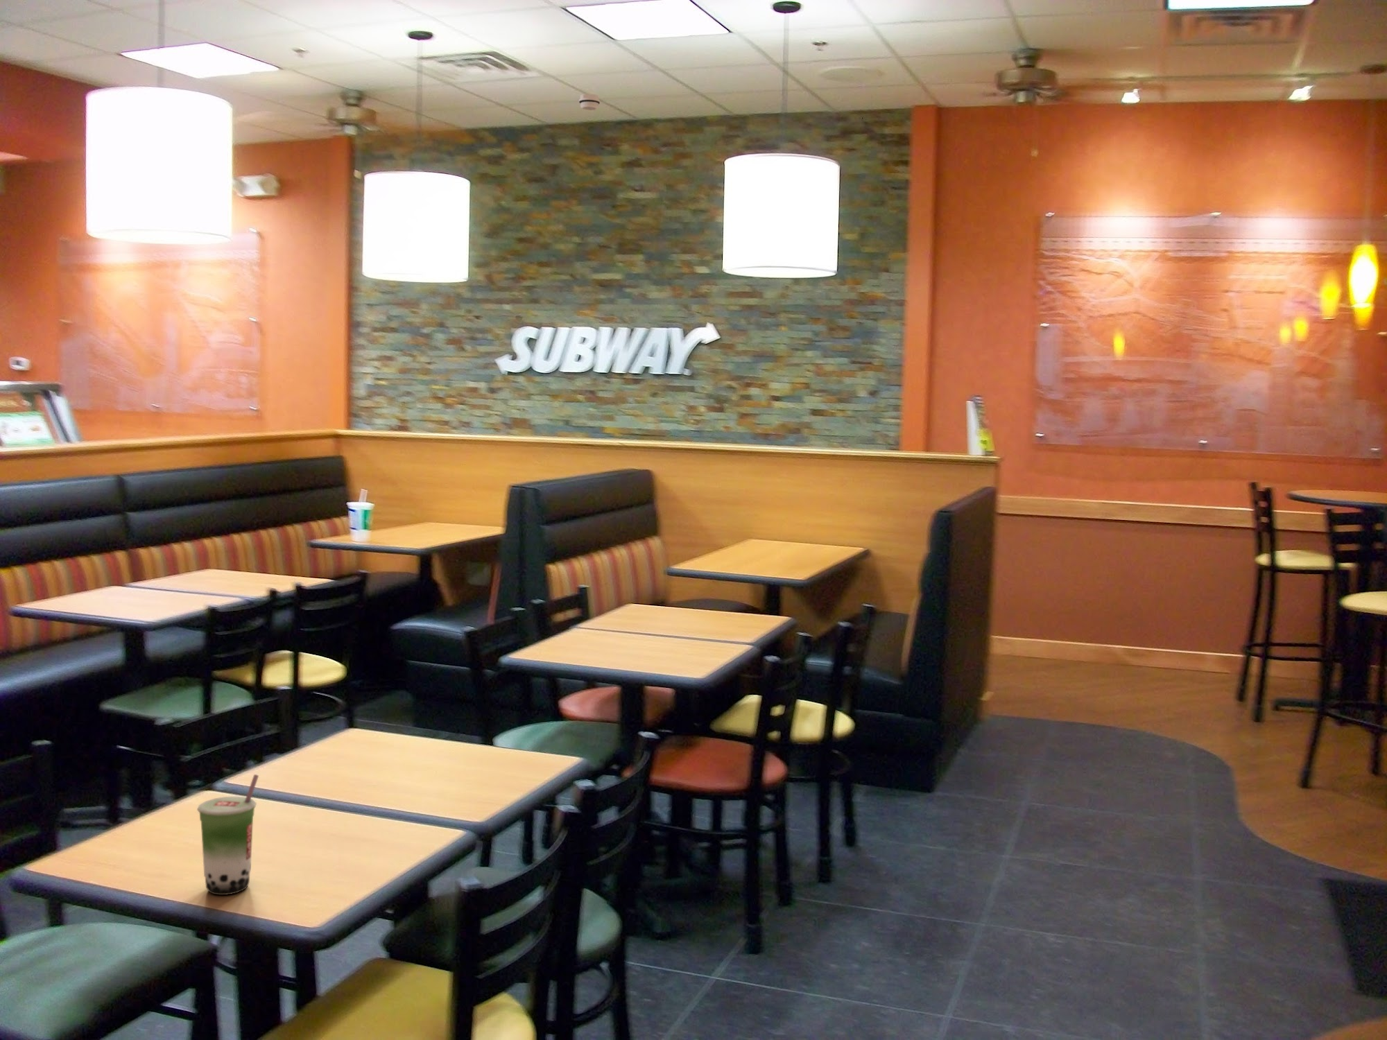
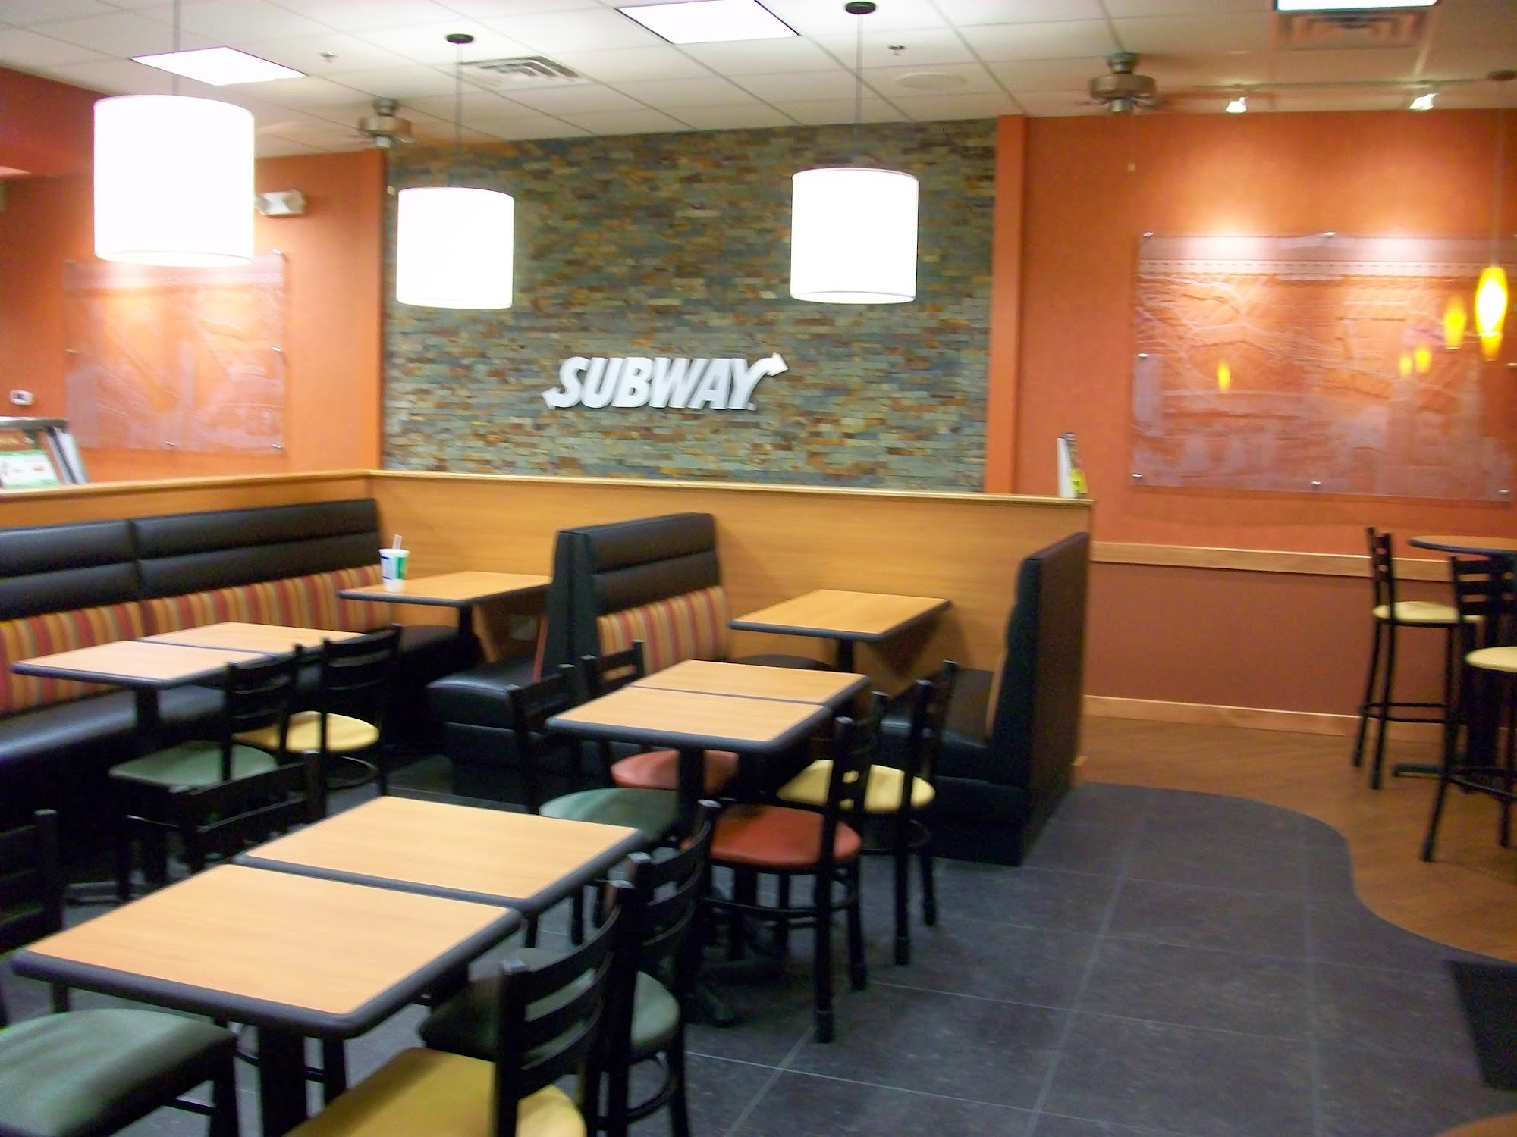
- beverage cup [197,773,259,896]
- smoke detector [579,93,601,111]
